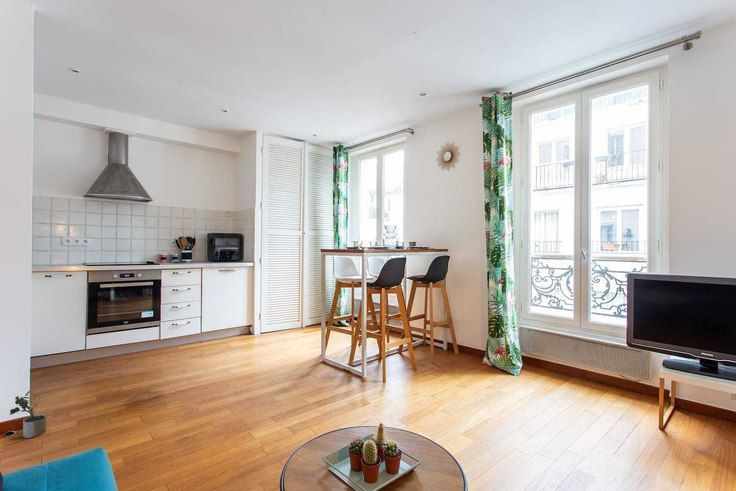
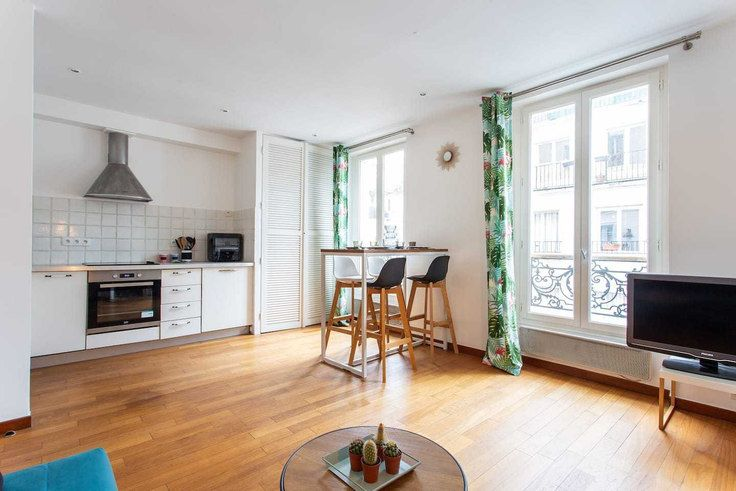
- potted plant [9,390,47,439]
